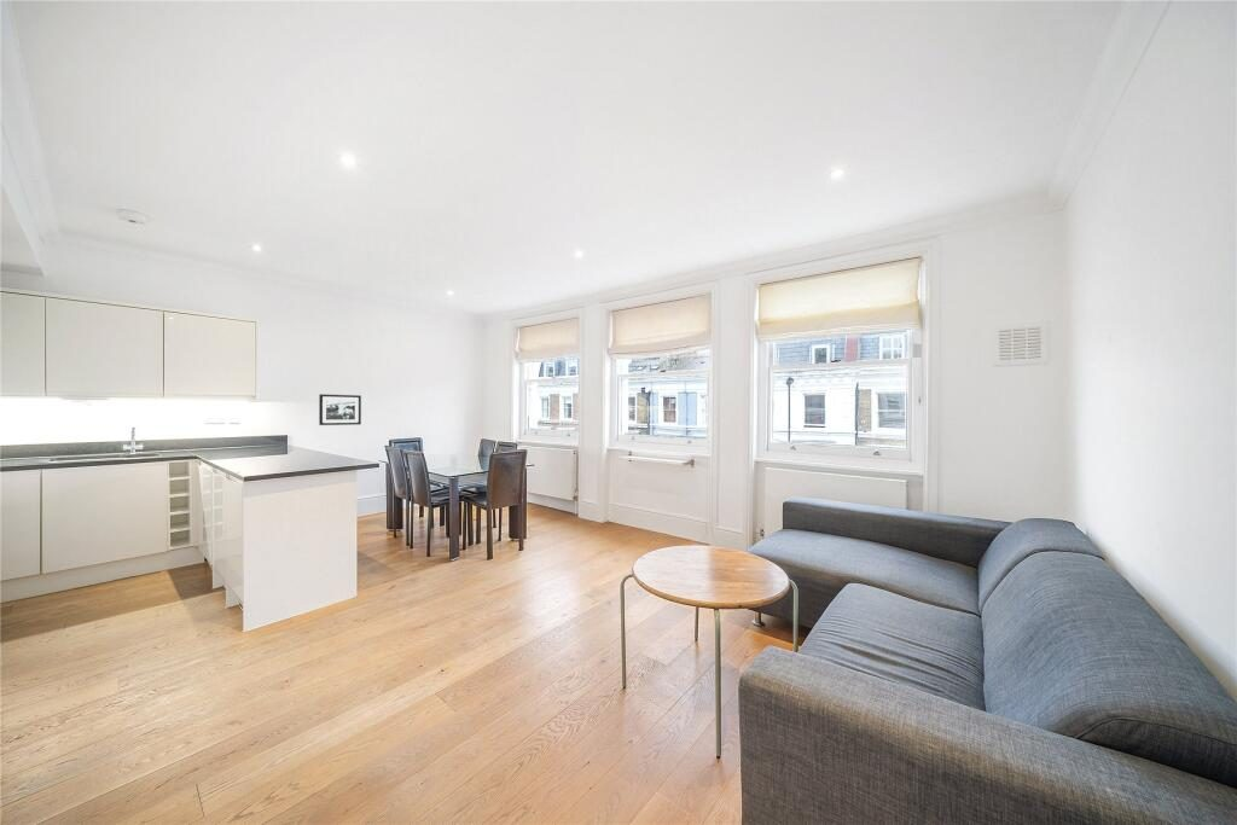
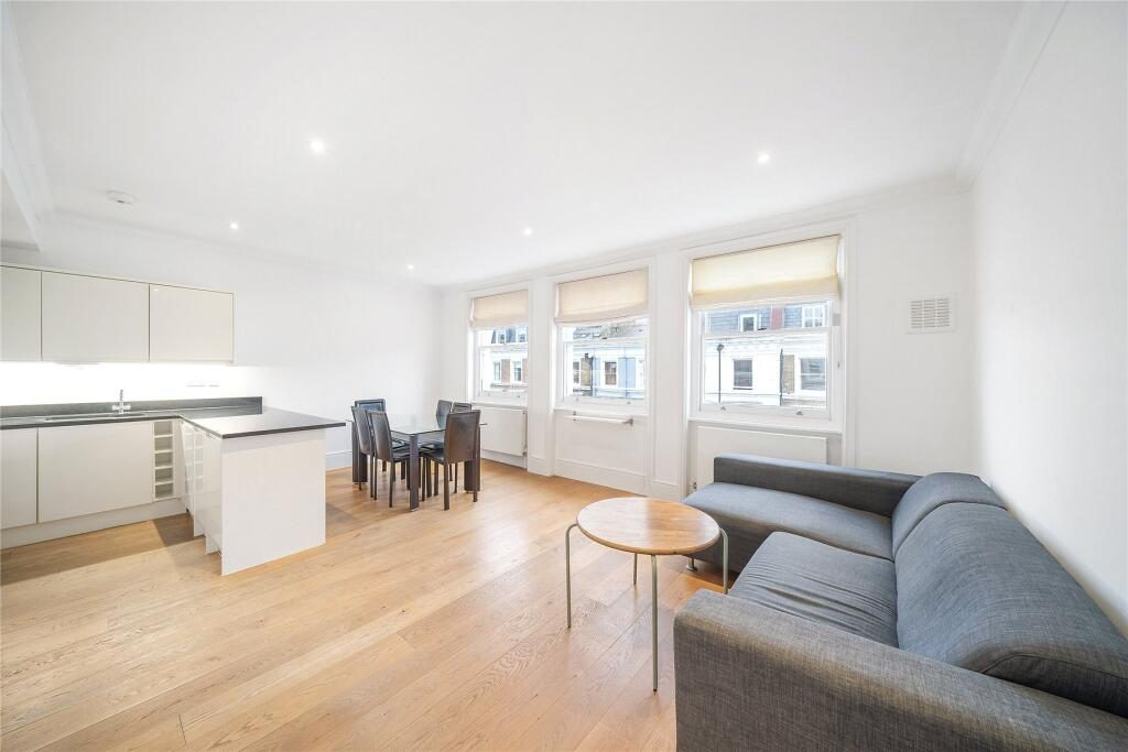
- picture frame [318,393,362,426]
